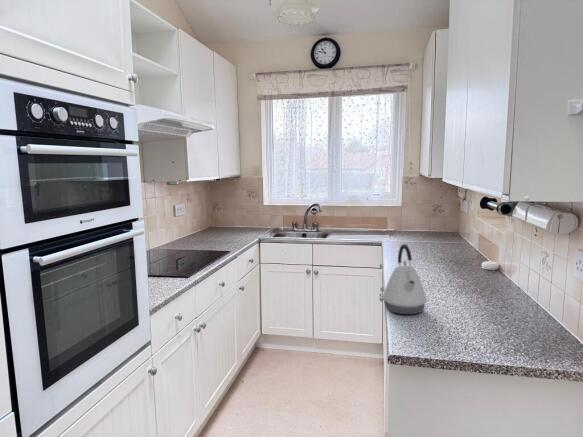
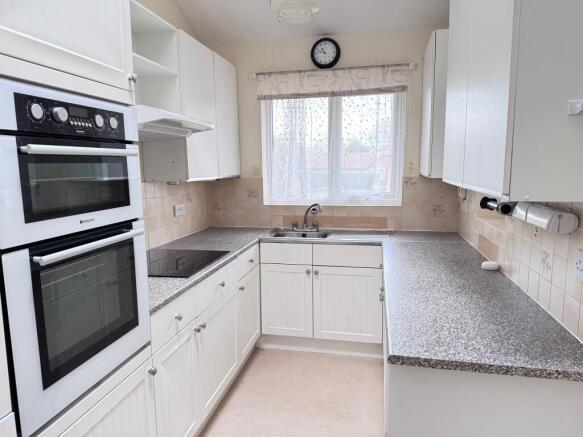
- kettle [382,243,427,315]
